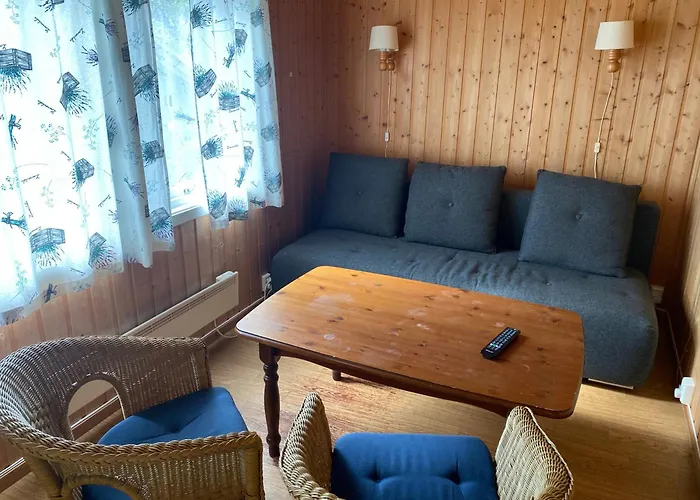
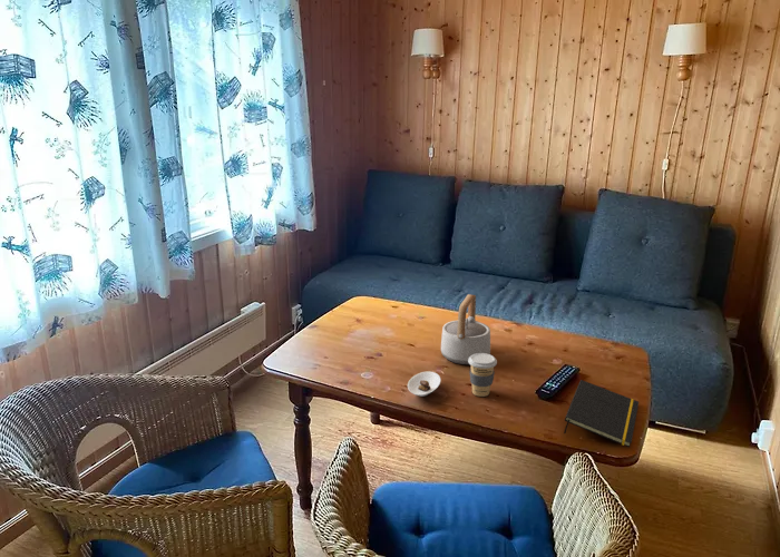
+ teapot [440,293,491,365]
+ notepad [563,379,640,448]
+ coffee cup [468,353,498,398]
+ saucer [407,371,441,398]
